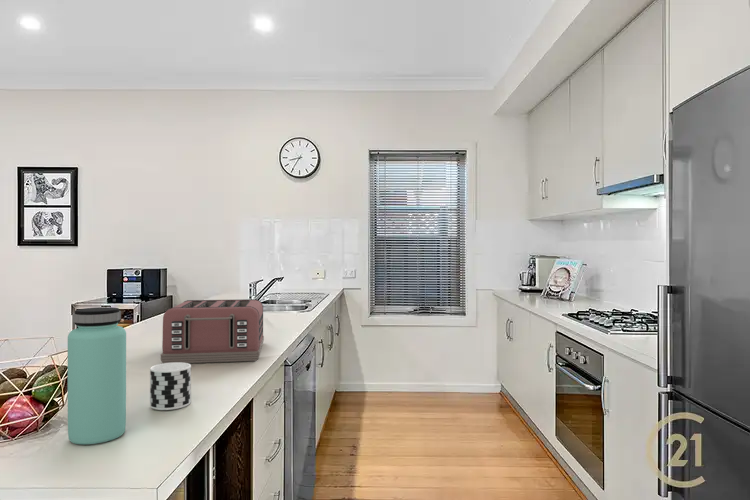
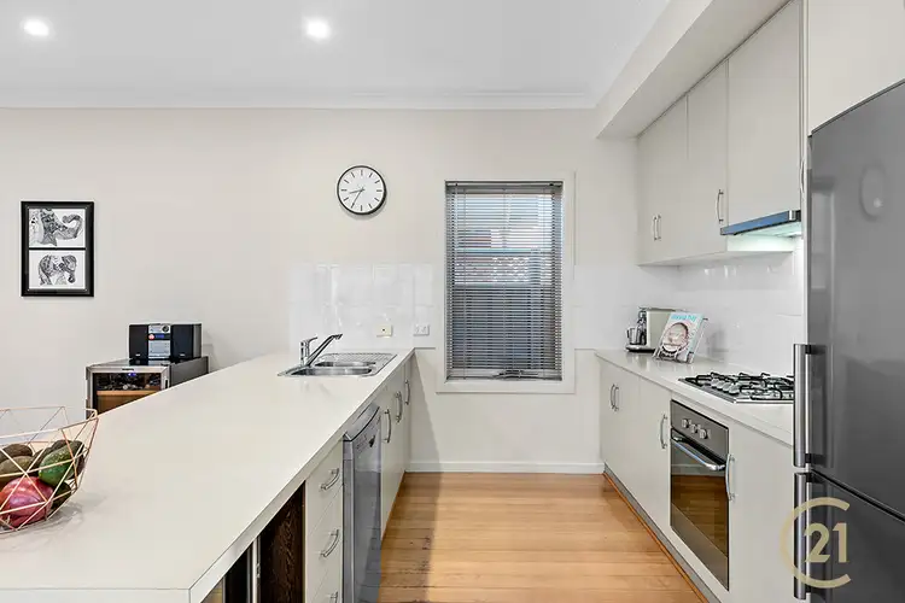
- bottle [67,306,127,445]
- toaster [160,298,265,364]
- cup [149,362,192,411]
